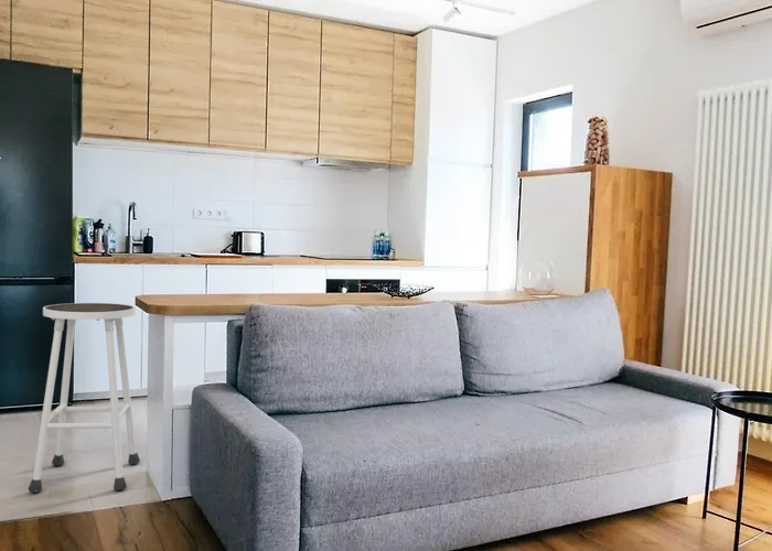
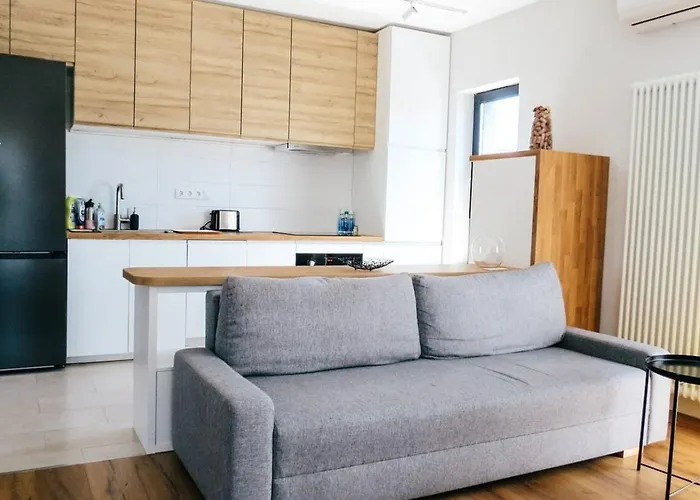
- stool [28,302,141,494]
